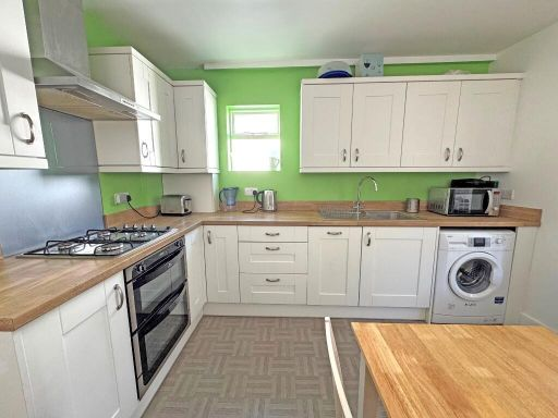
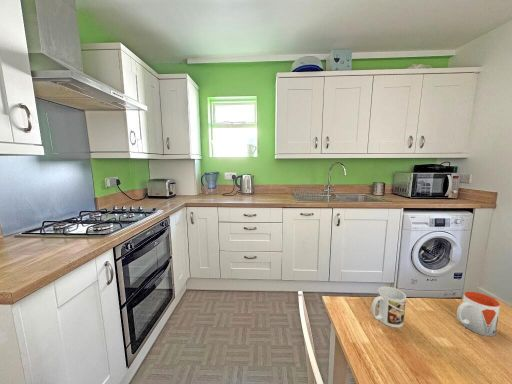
+ mug [370,286,407,328]
+ mug [456,291,501,337]
